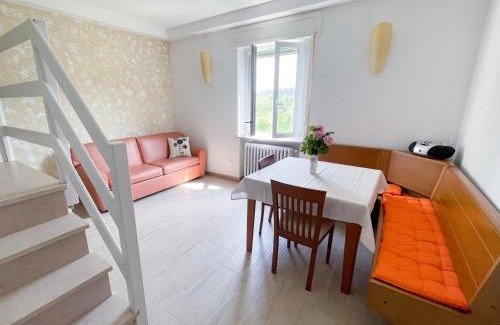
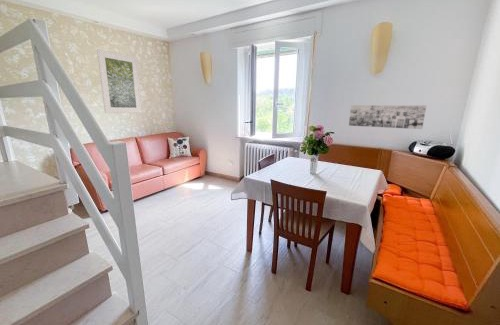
+ wall art [348,104,427,130]
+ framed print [96,49,143,114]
